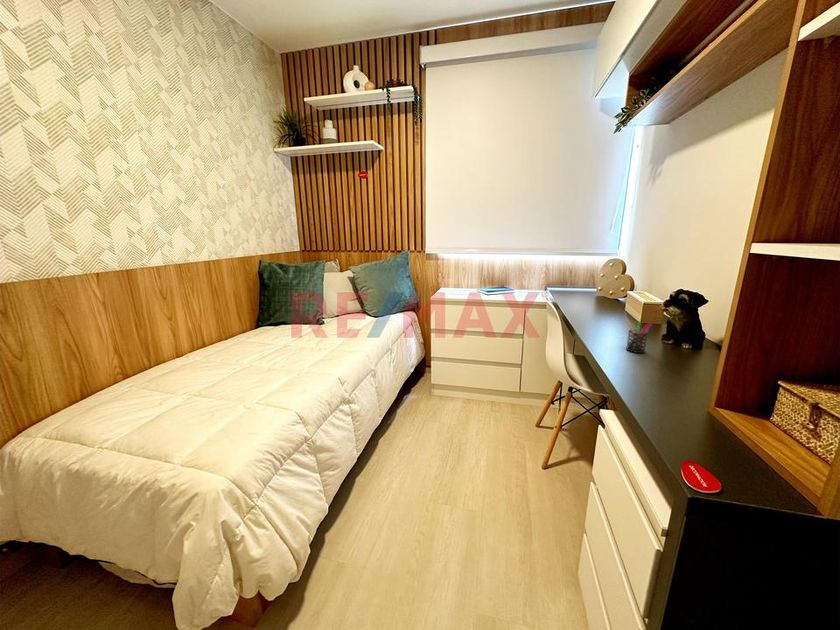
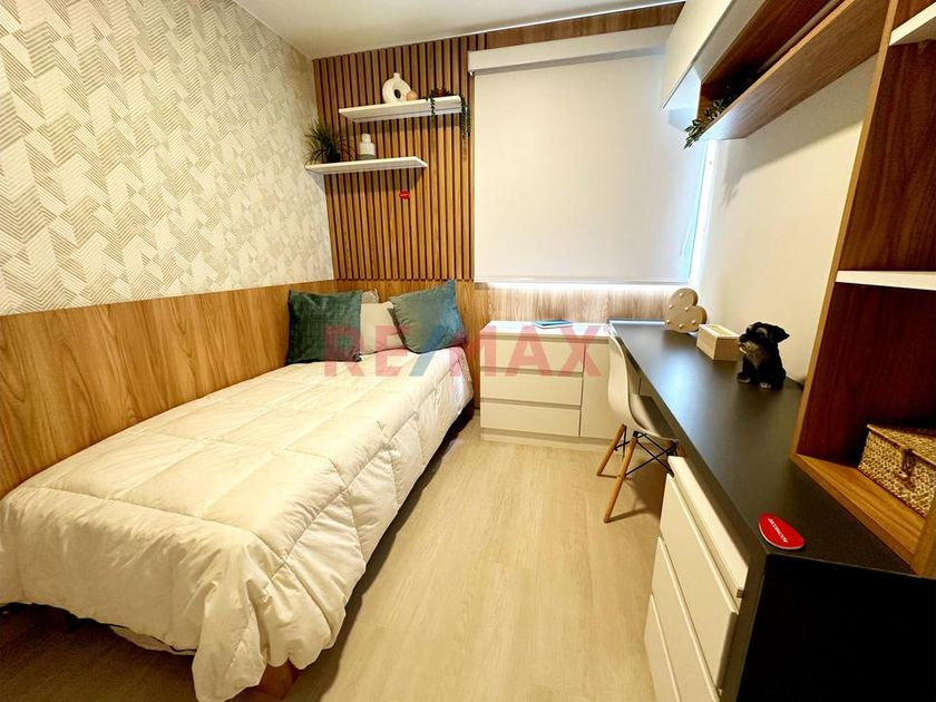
- pen holder [625,318,655,354]
